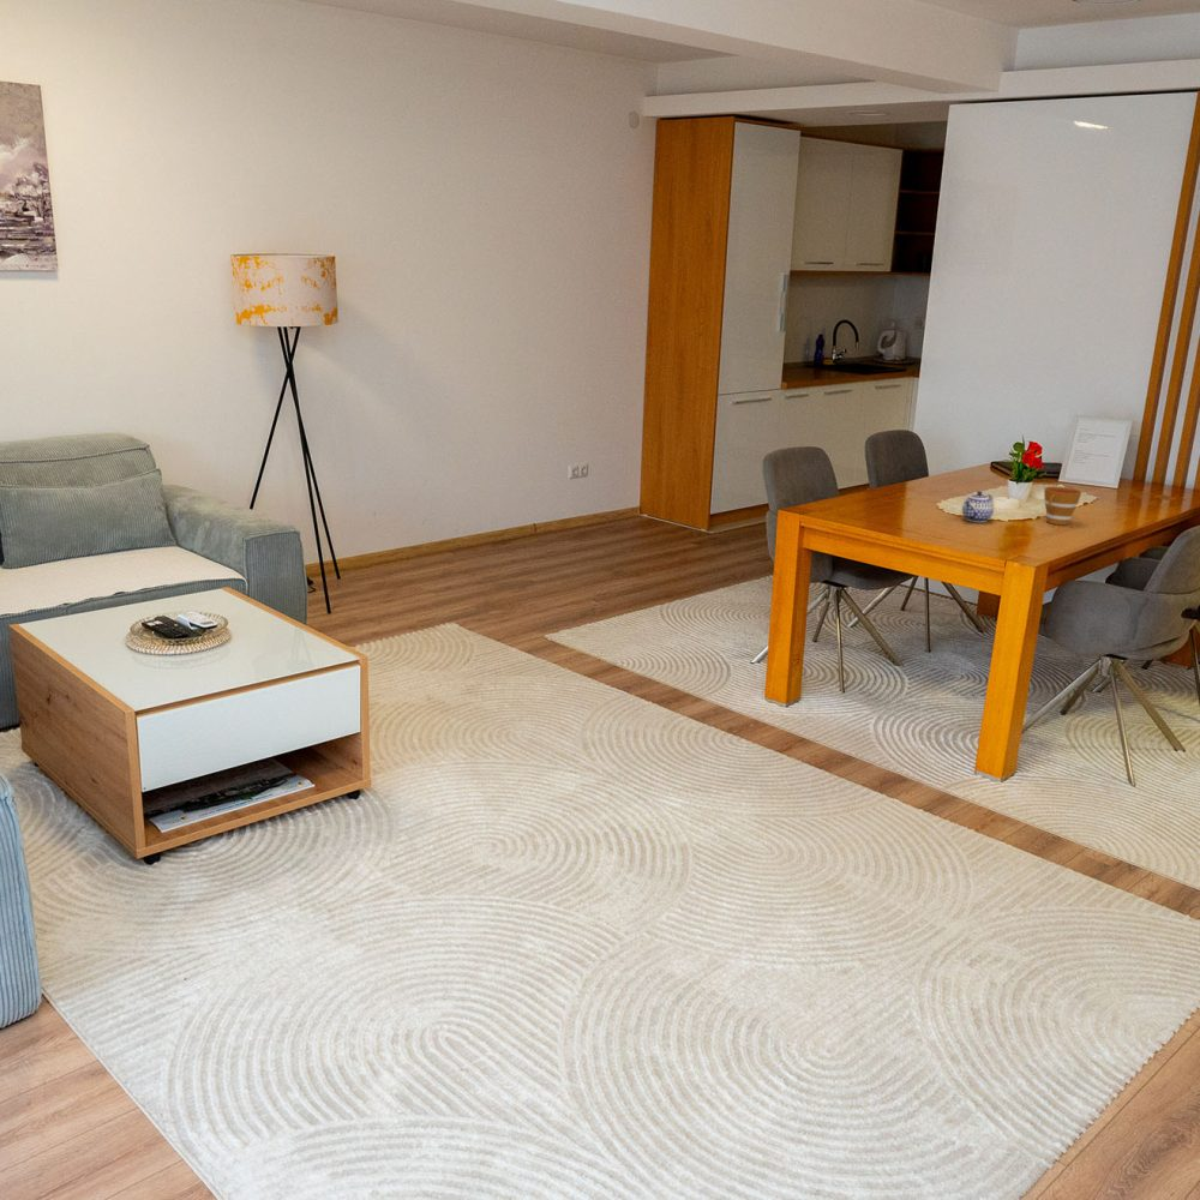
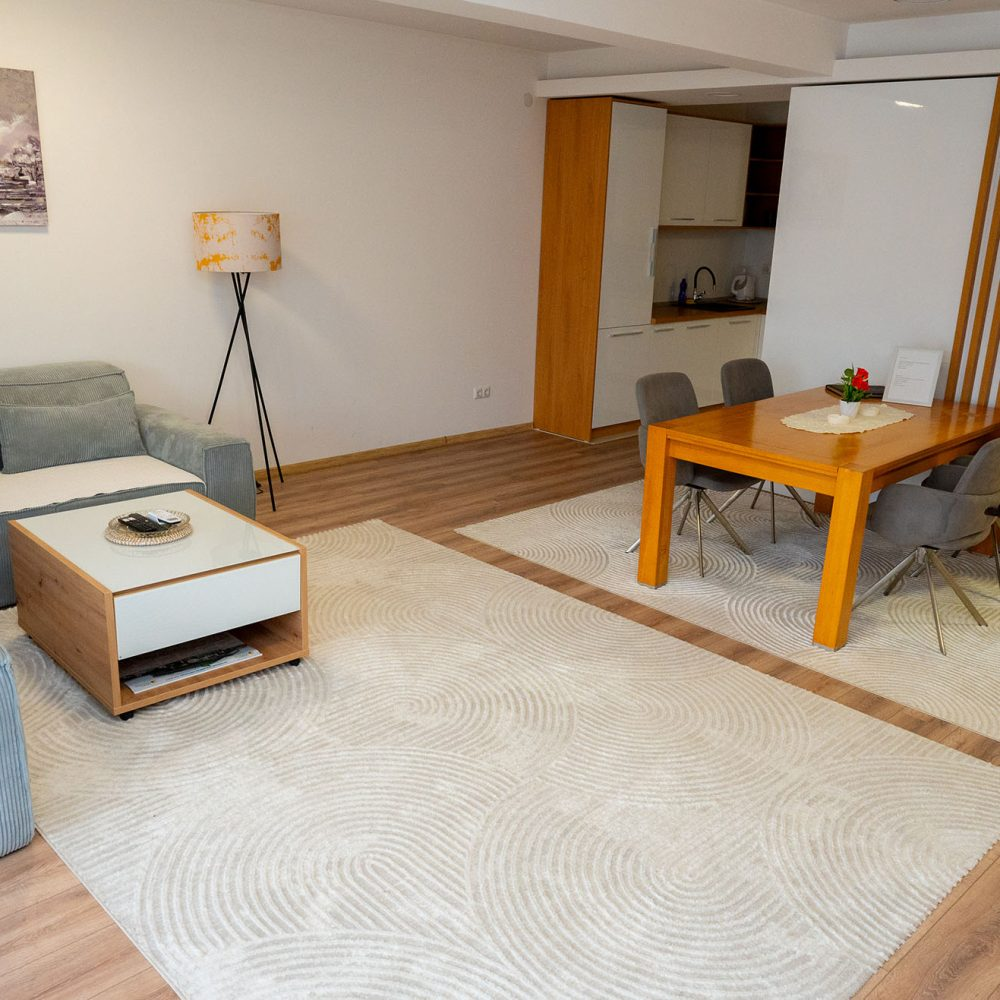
- cup [1043,485,1082,526]
- teapot [961,490,995,523]
